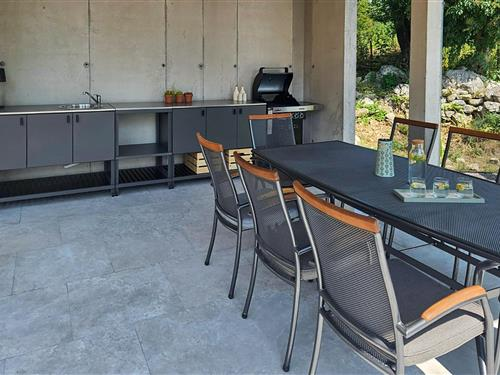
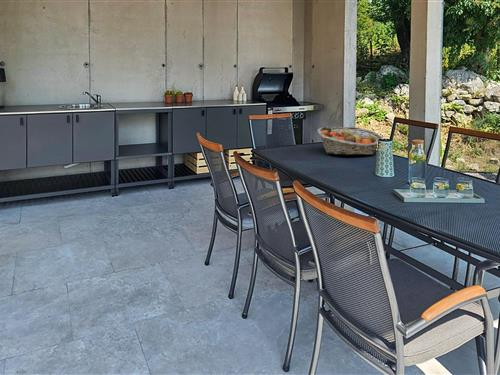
+ fruit basket [317,126,384,156]
